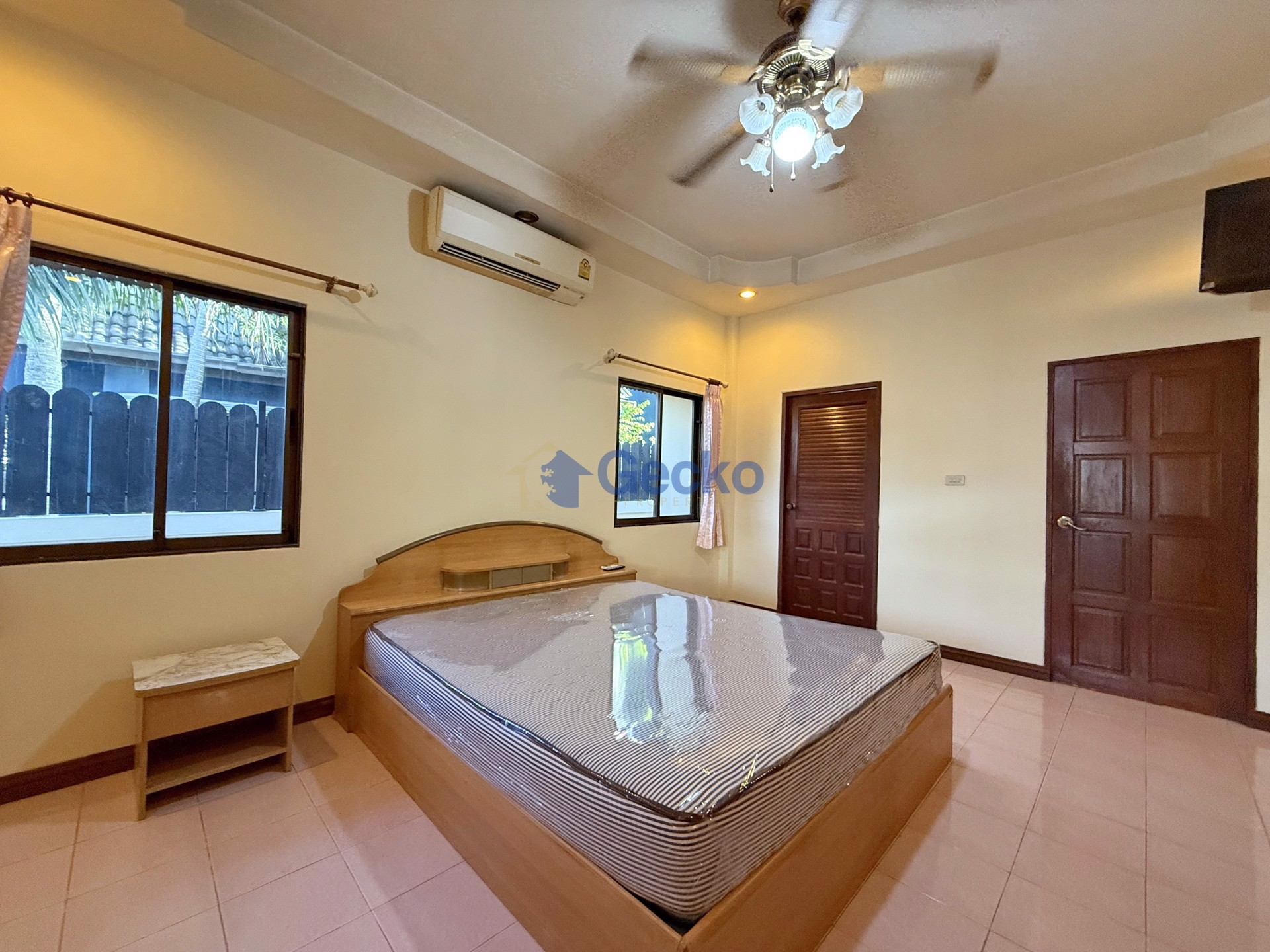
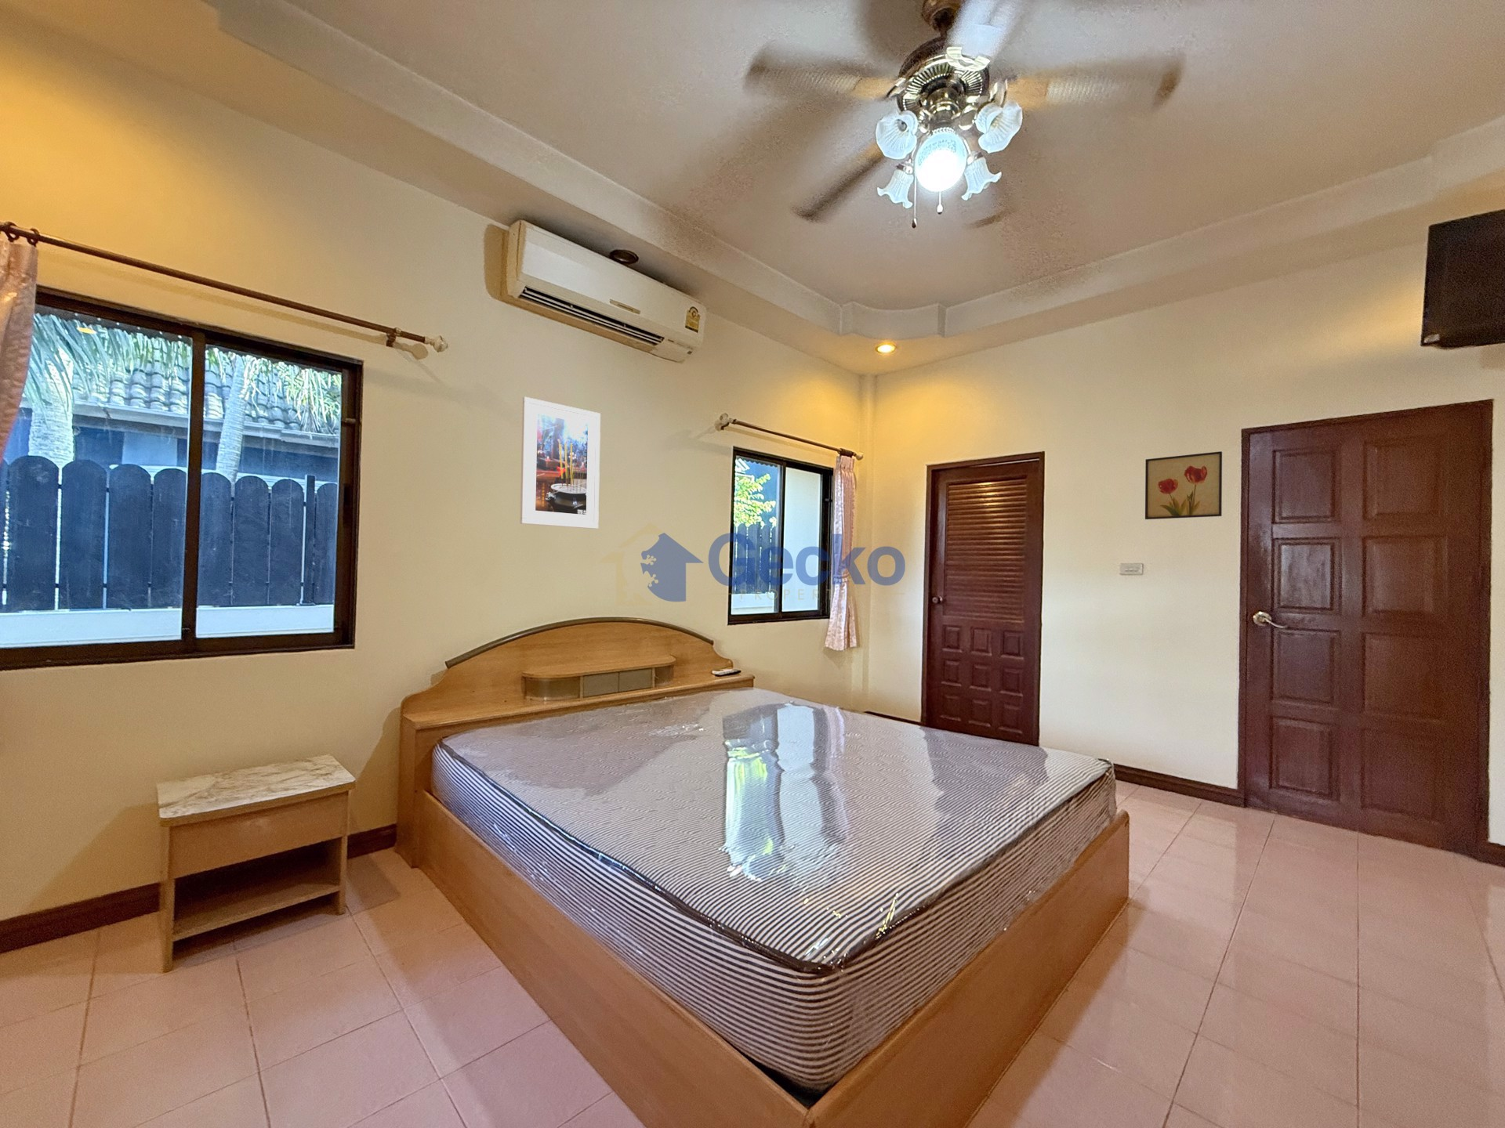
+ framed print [520,397,601,530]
+ wall art [1145,450,1223,520]
